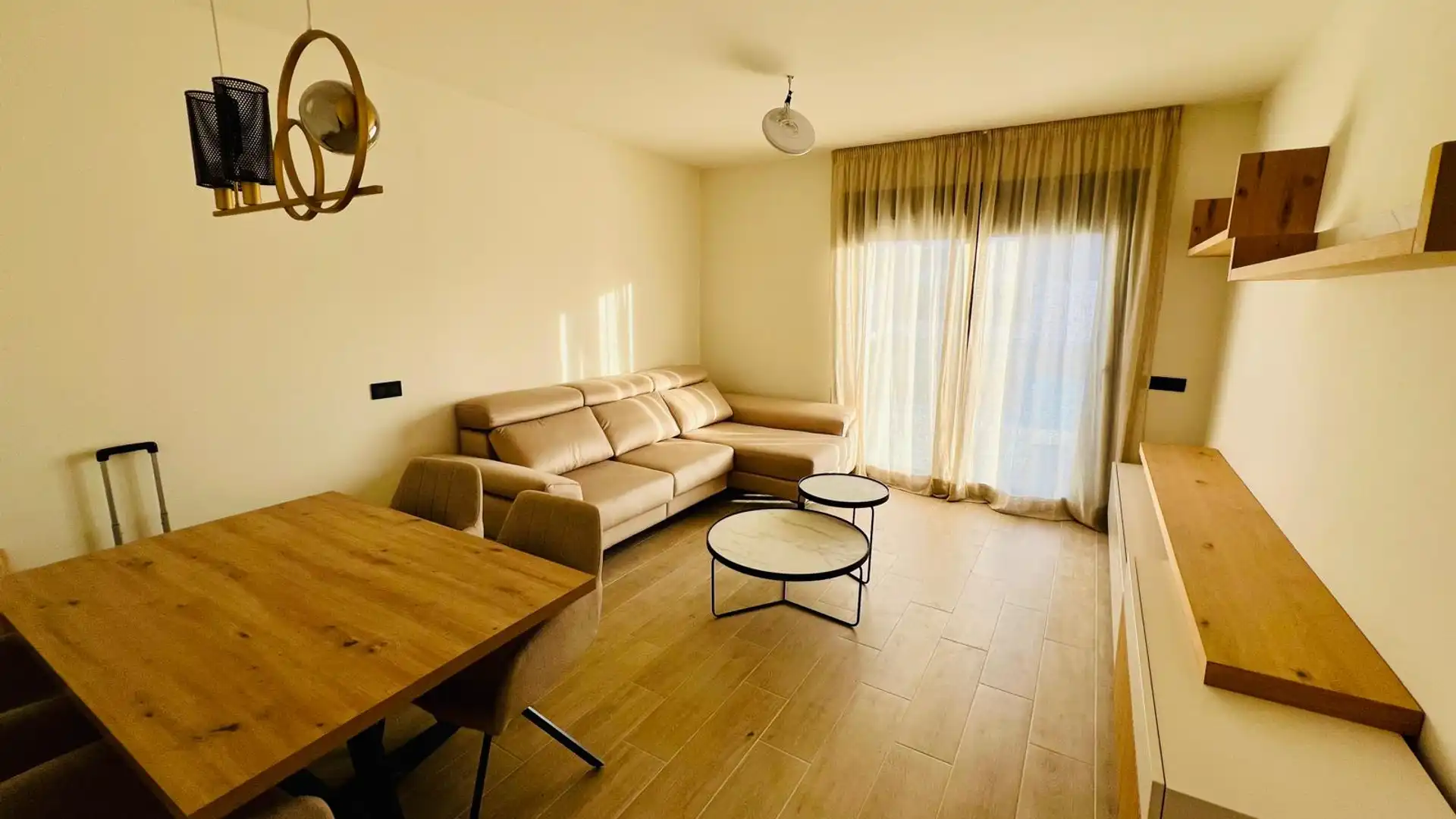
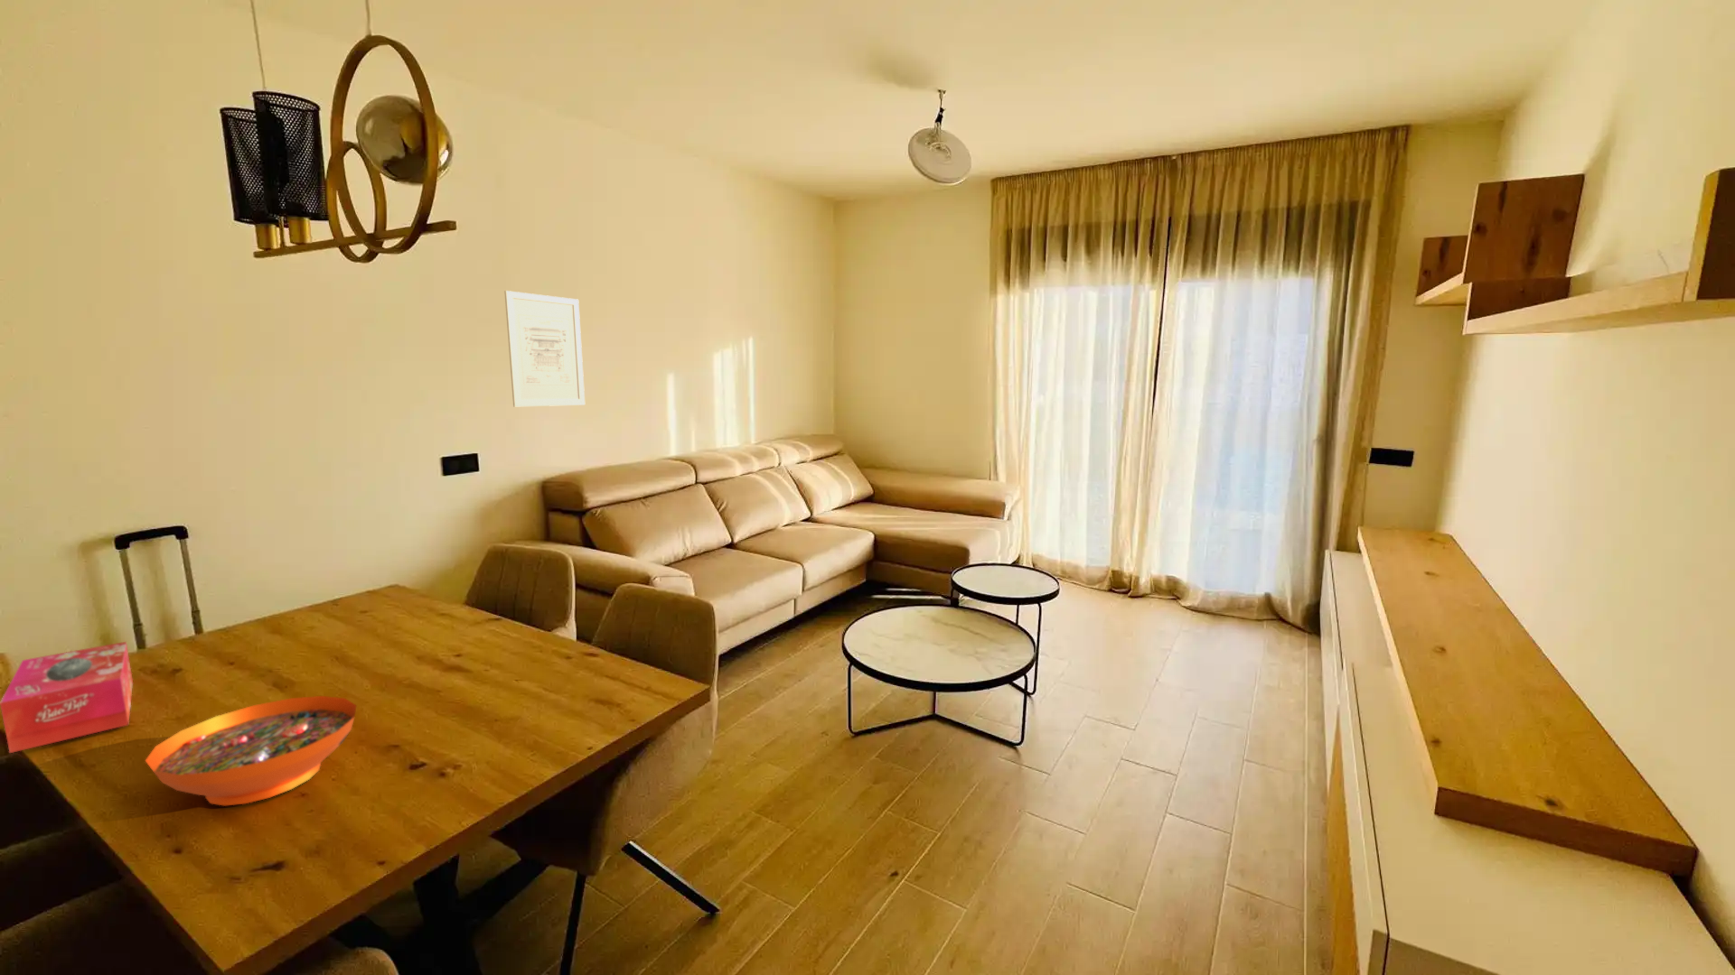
+ decorative bowl [144,695,357,806]
+ wall art [503,289,585,407]
+ tissue box [0,640,133,754]
